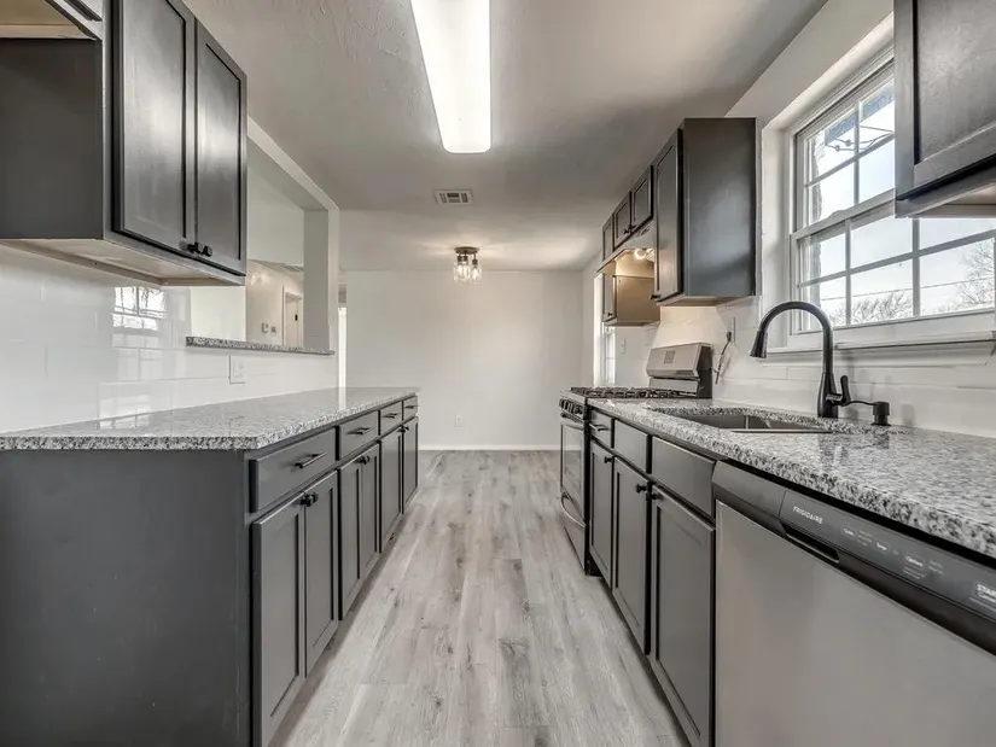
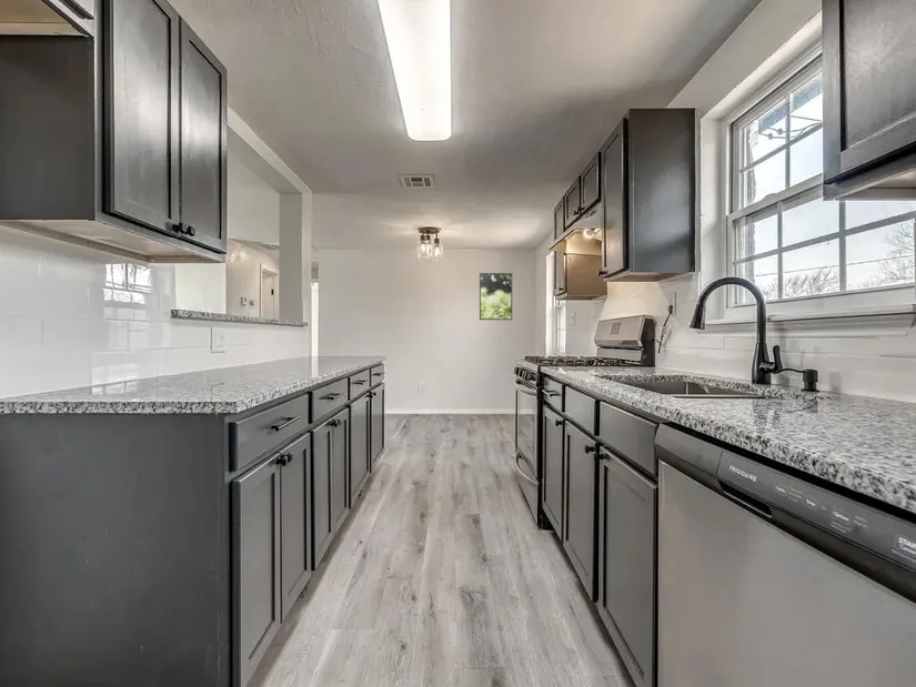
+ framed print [479,272,513,321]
